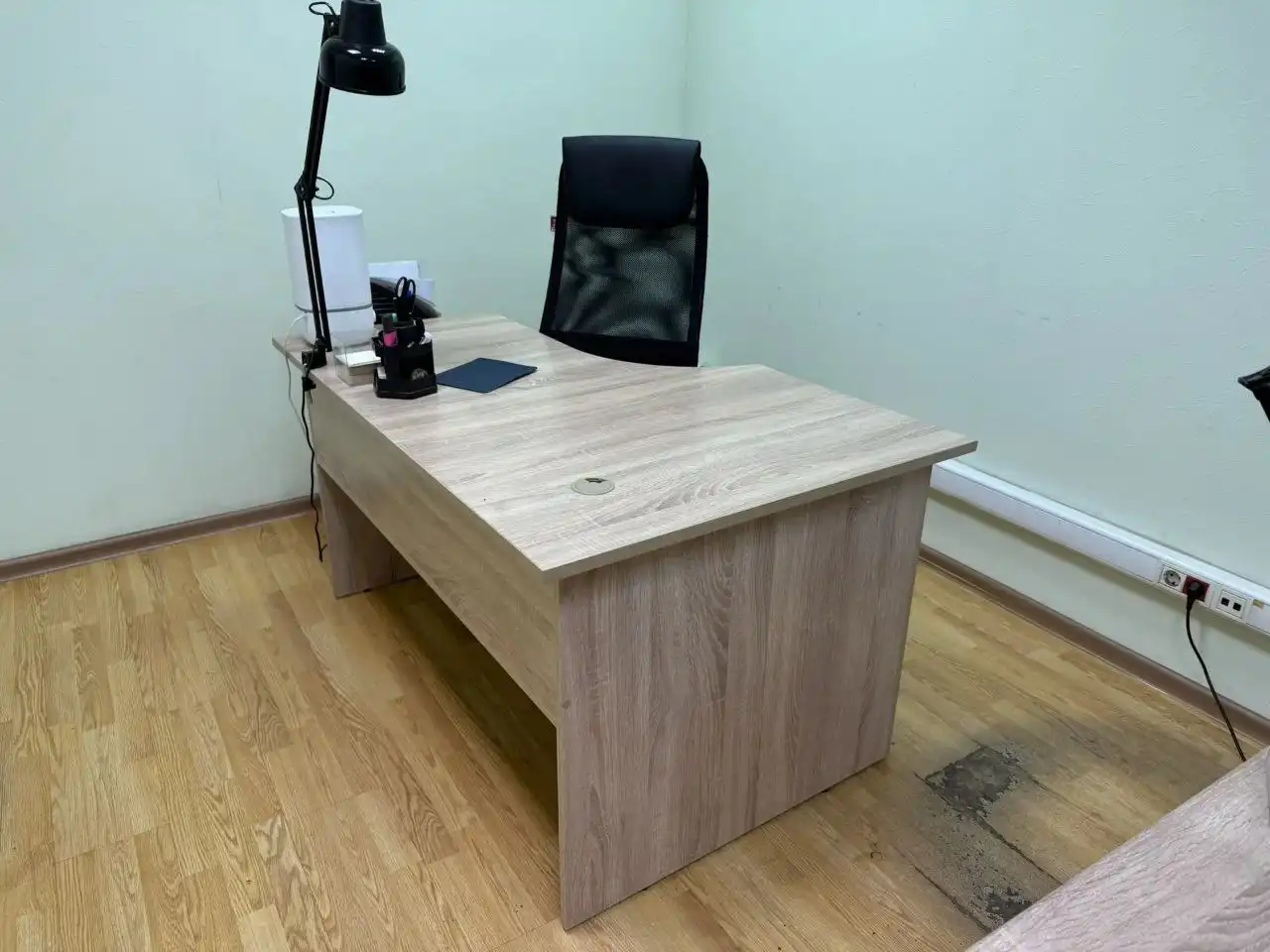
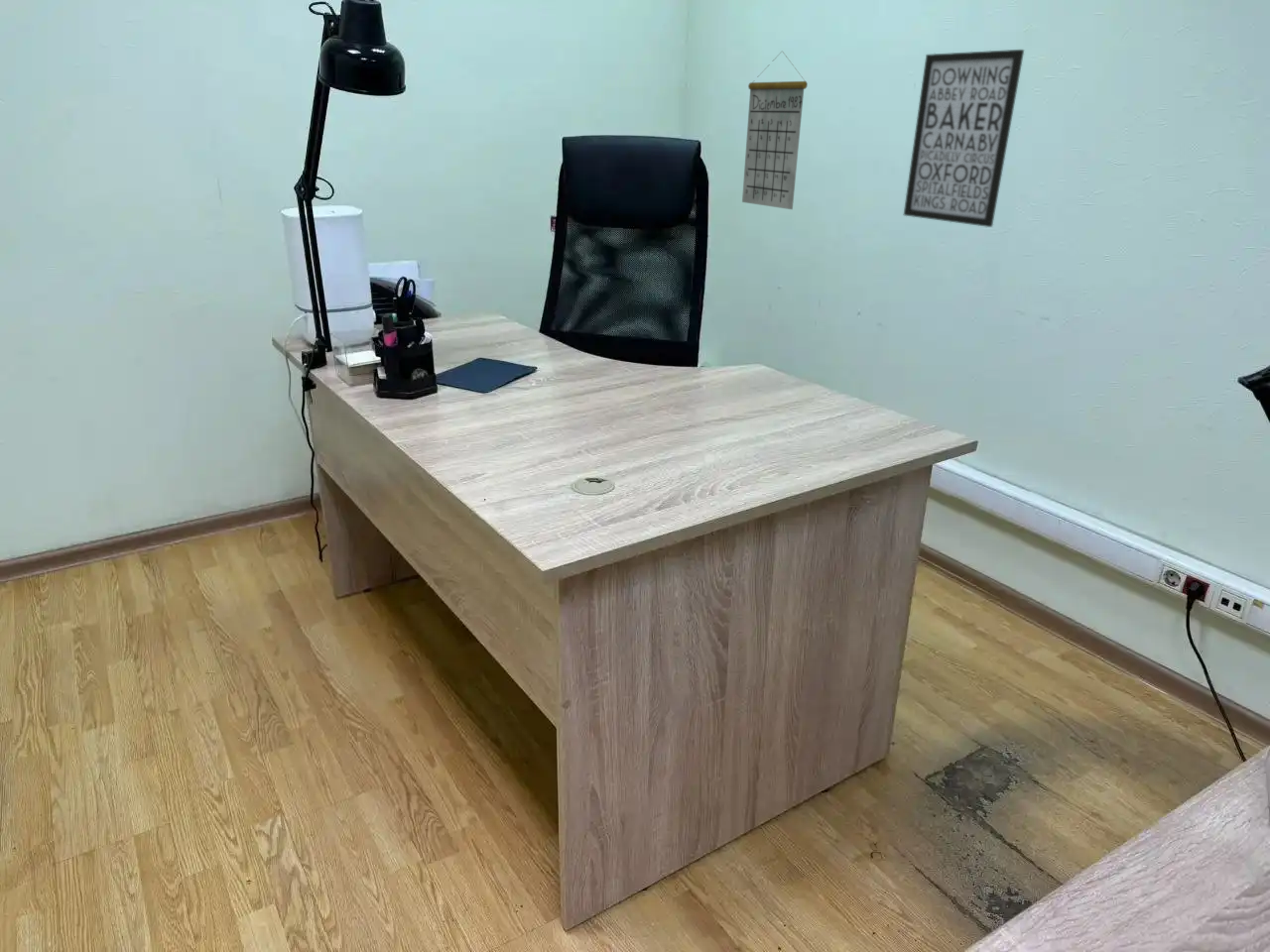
+ wall art [903,49,1025,228]
+ calendar [741,50,809,210]
